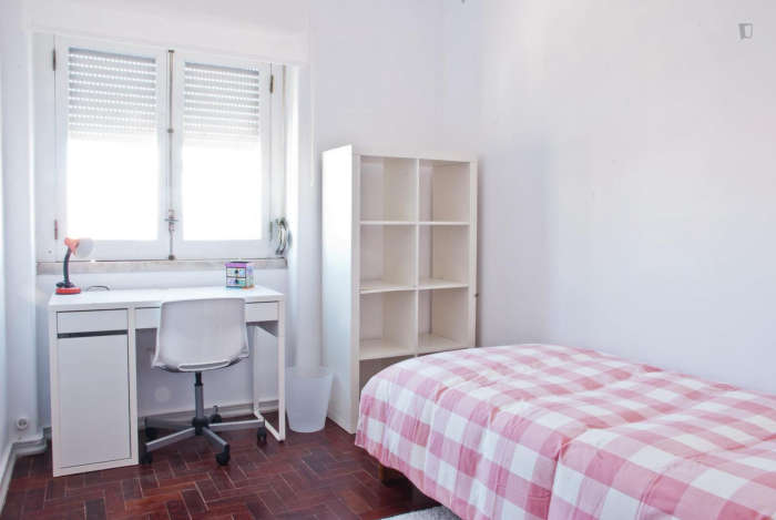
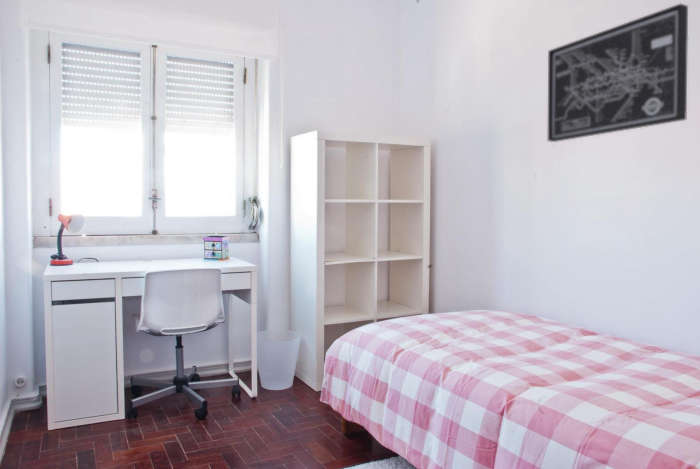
+ wall art [547,3,689,143]
